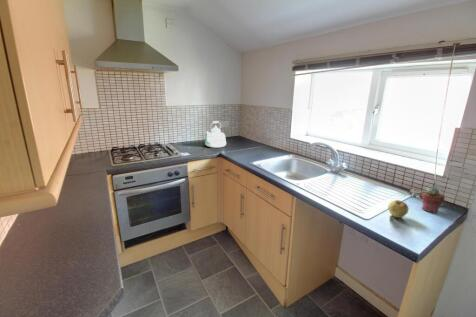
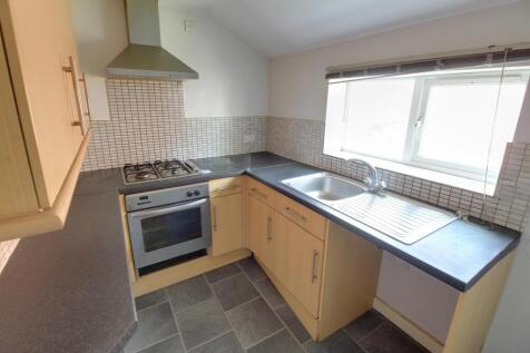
- apple [387,199,409,219]
- kettle [204,120,227,148]
- potted succulent [420,186,446,214]
